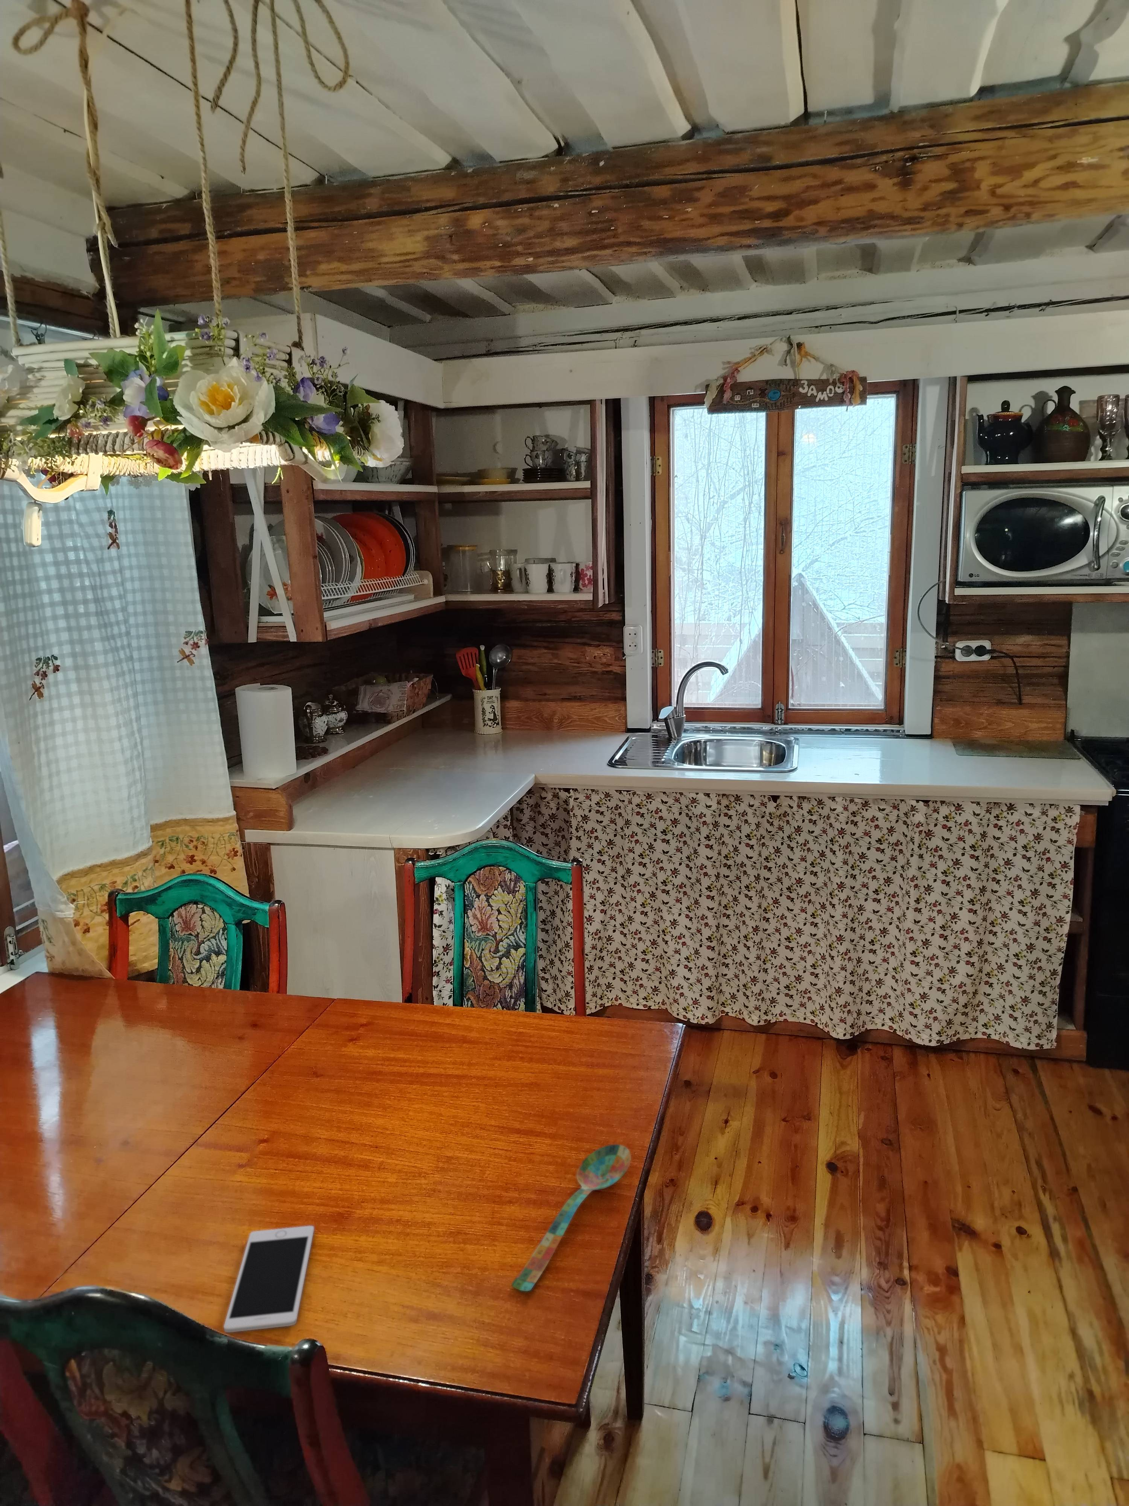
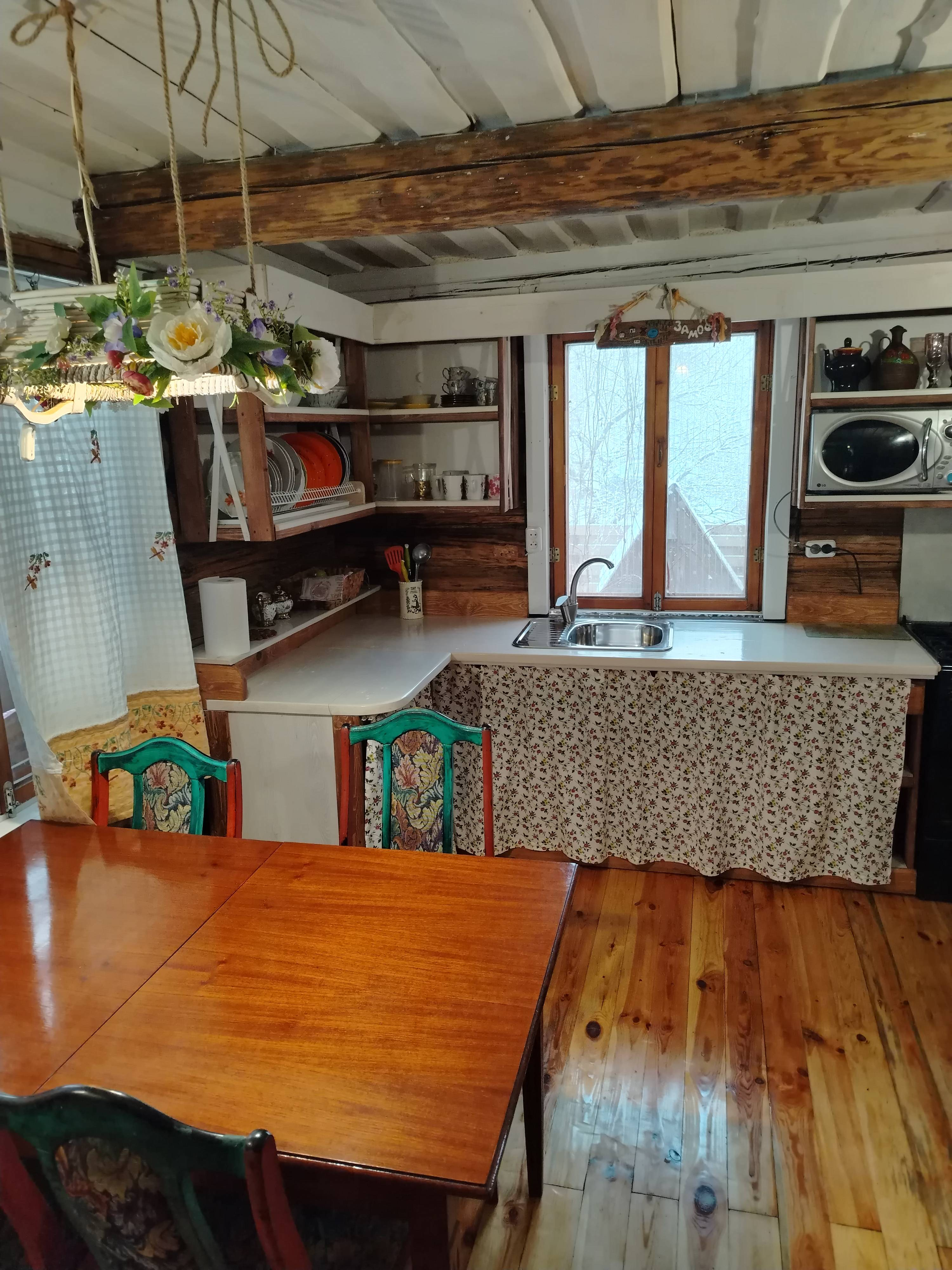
- spoon [511,1144,631,1291]
- cell phone [223,1225,314,1333]
